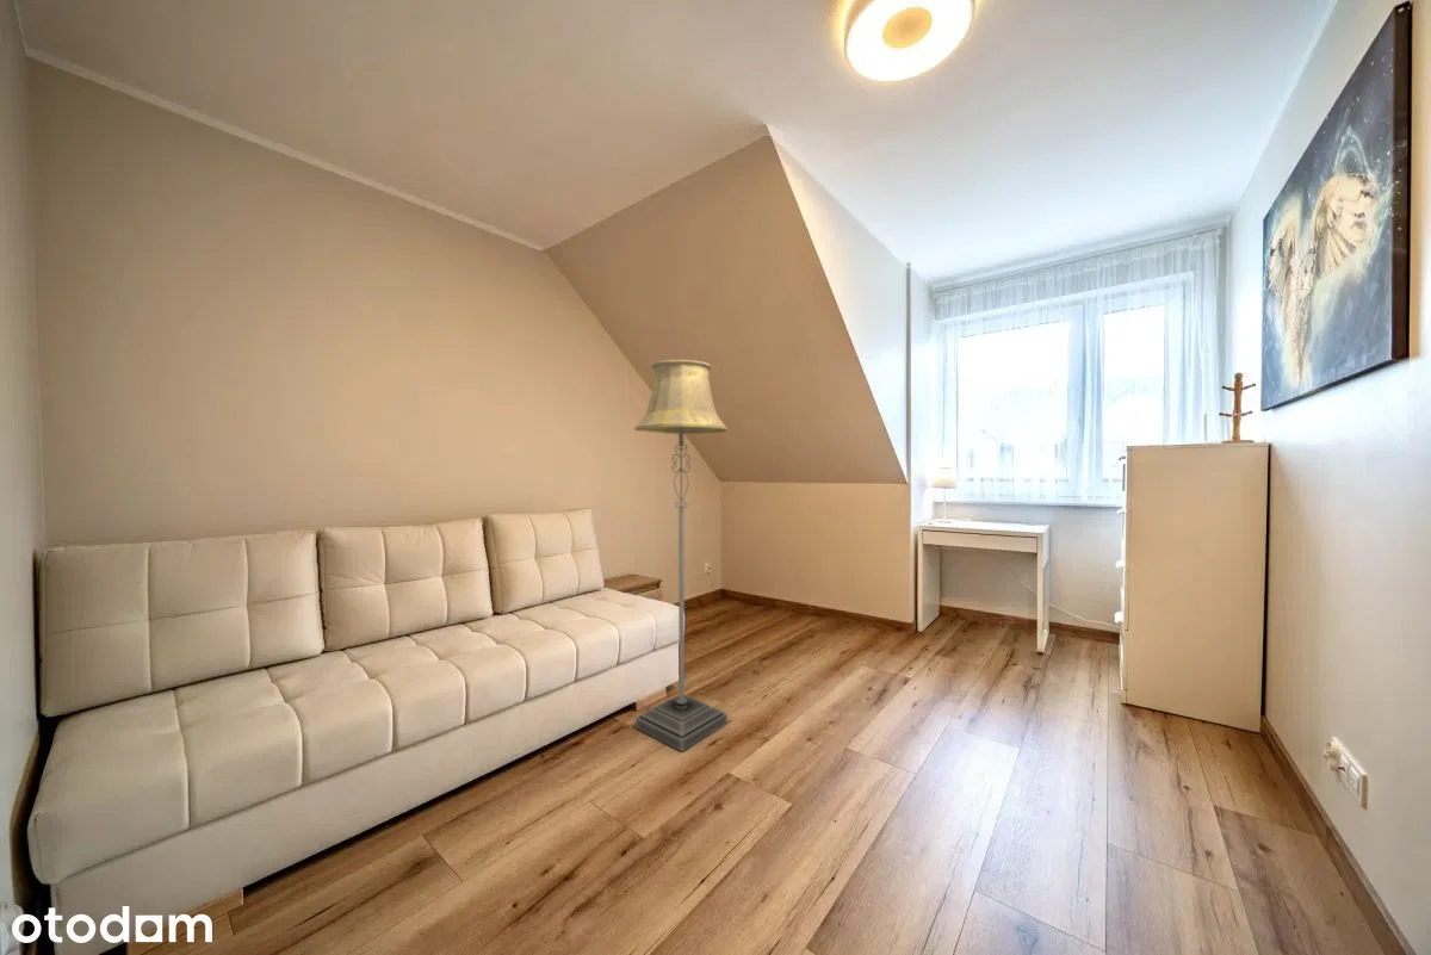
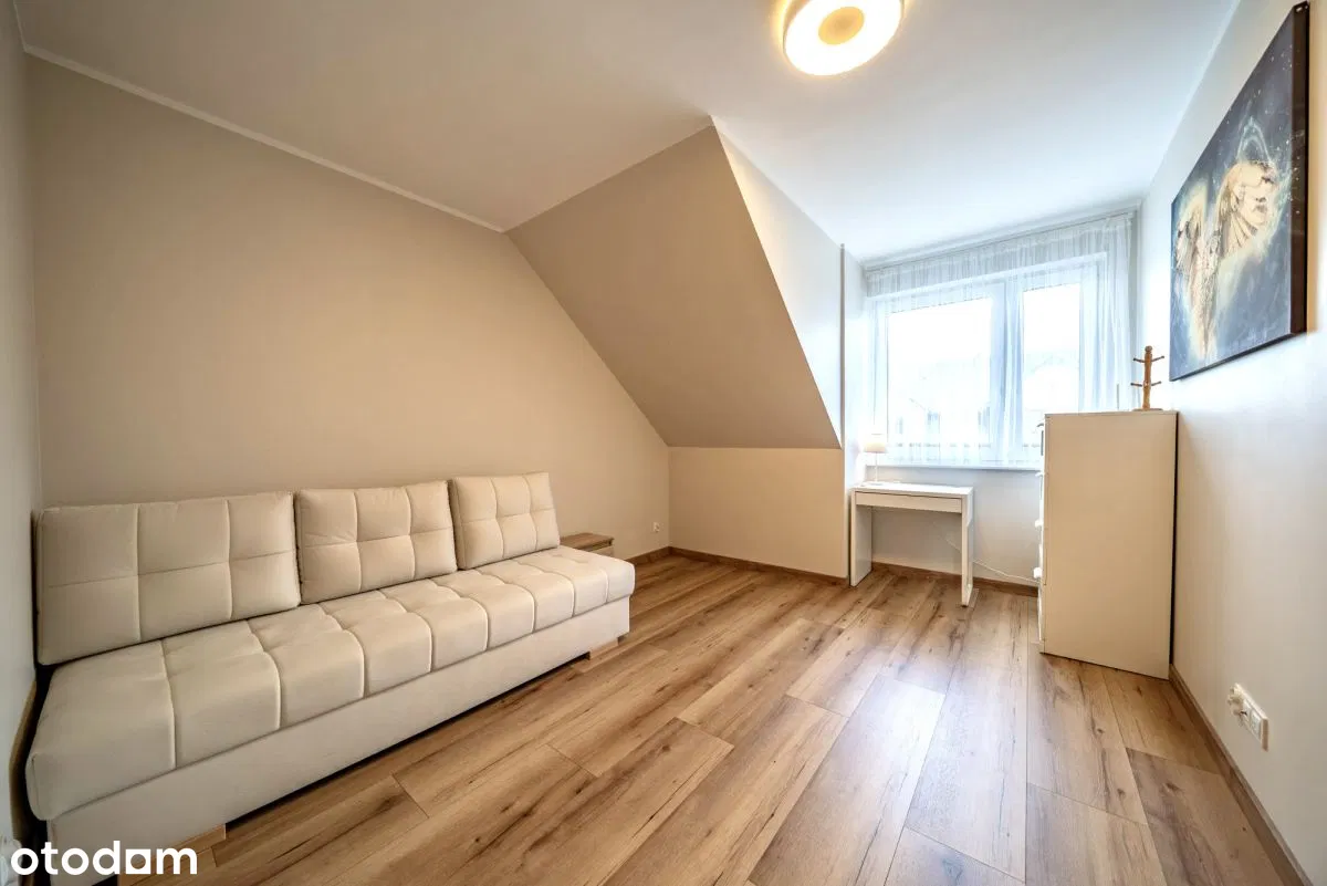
- floor lamp [633,359,730,752]
